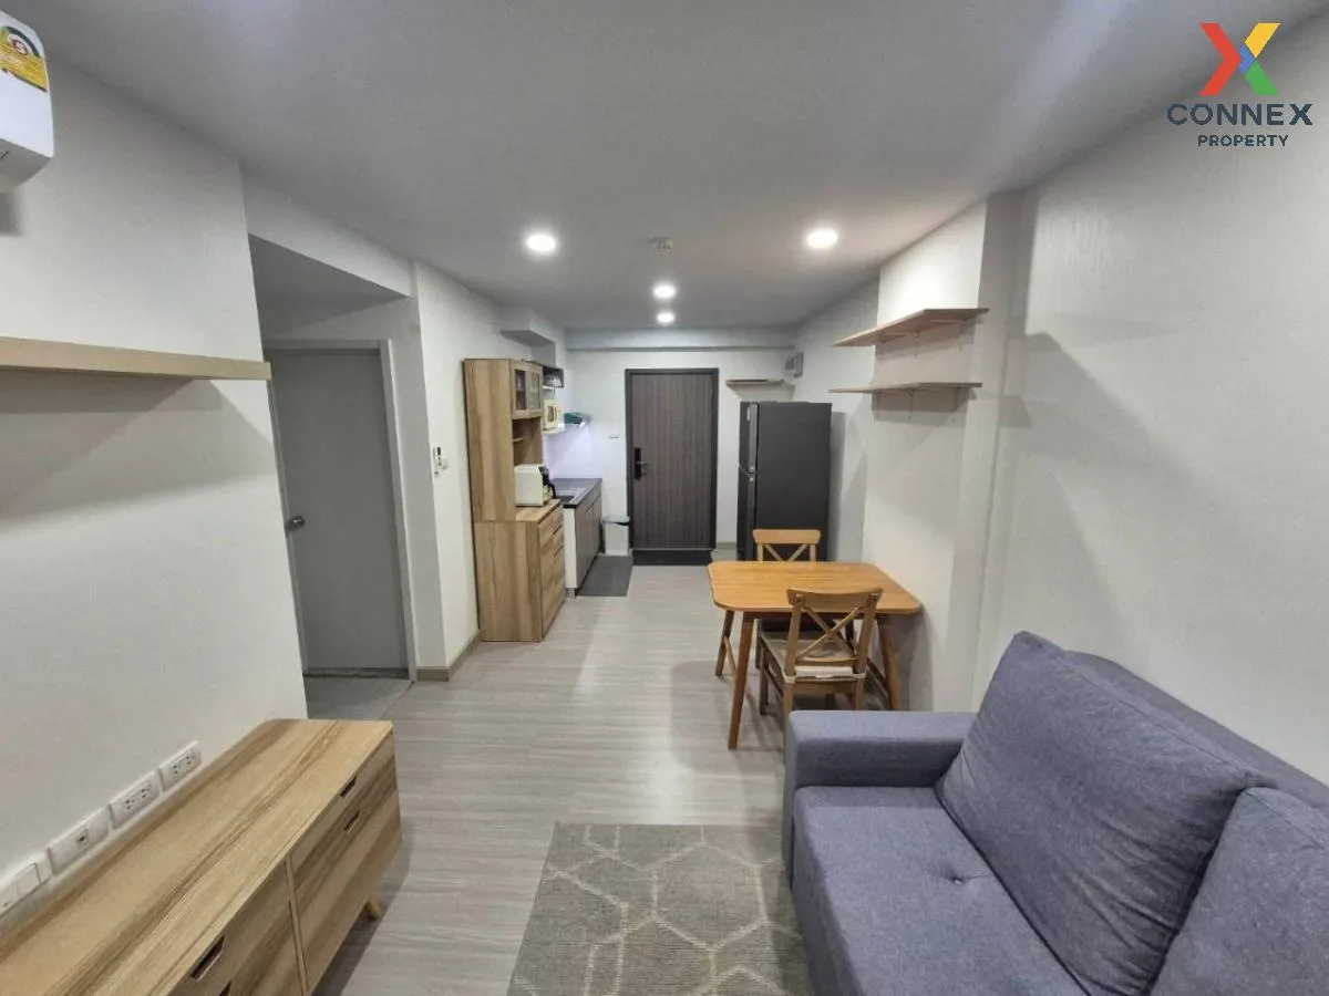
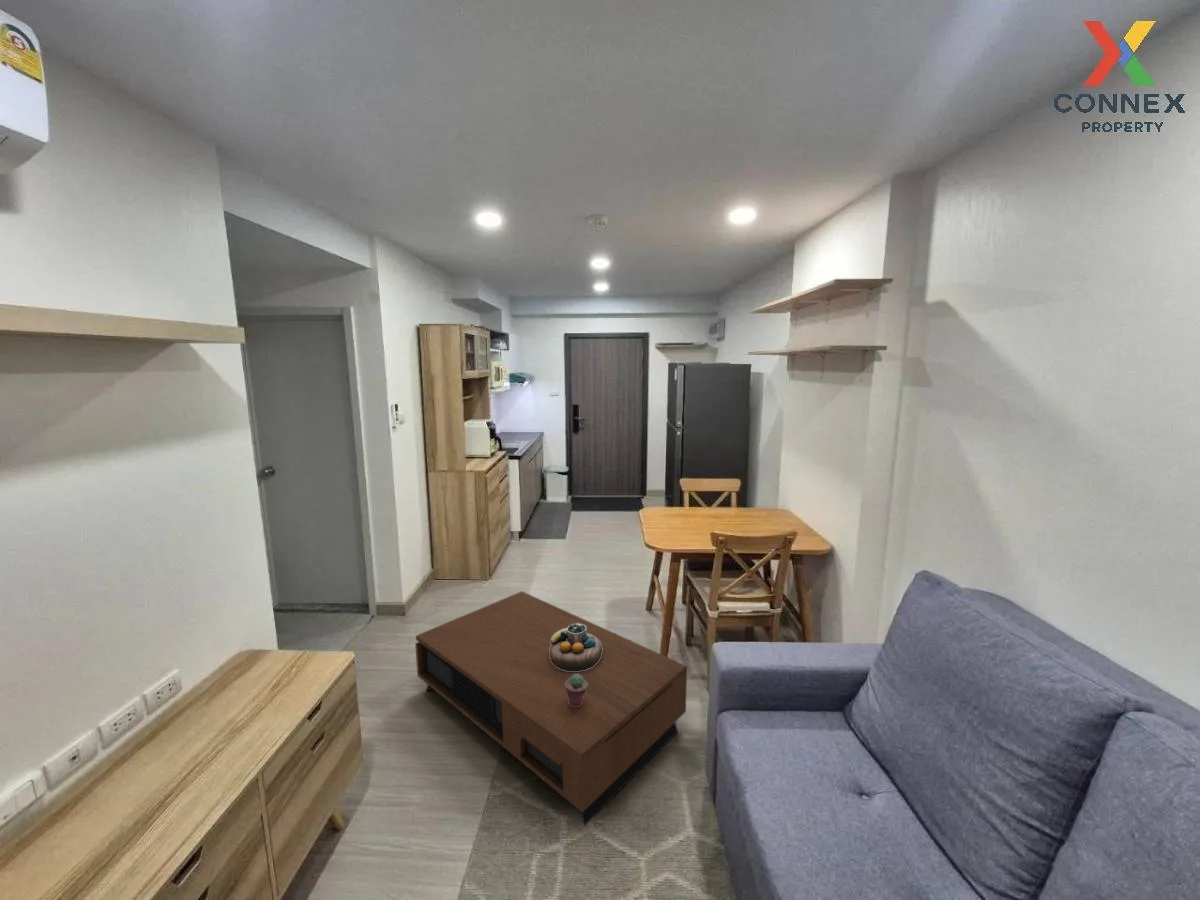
+ coffee table [414,590,688,826]
+ decorative bowl [550,623,602,671]
+ potted succulent [565,674,588,708]
